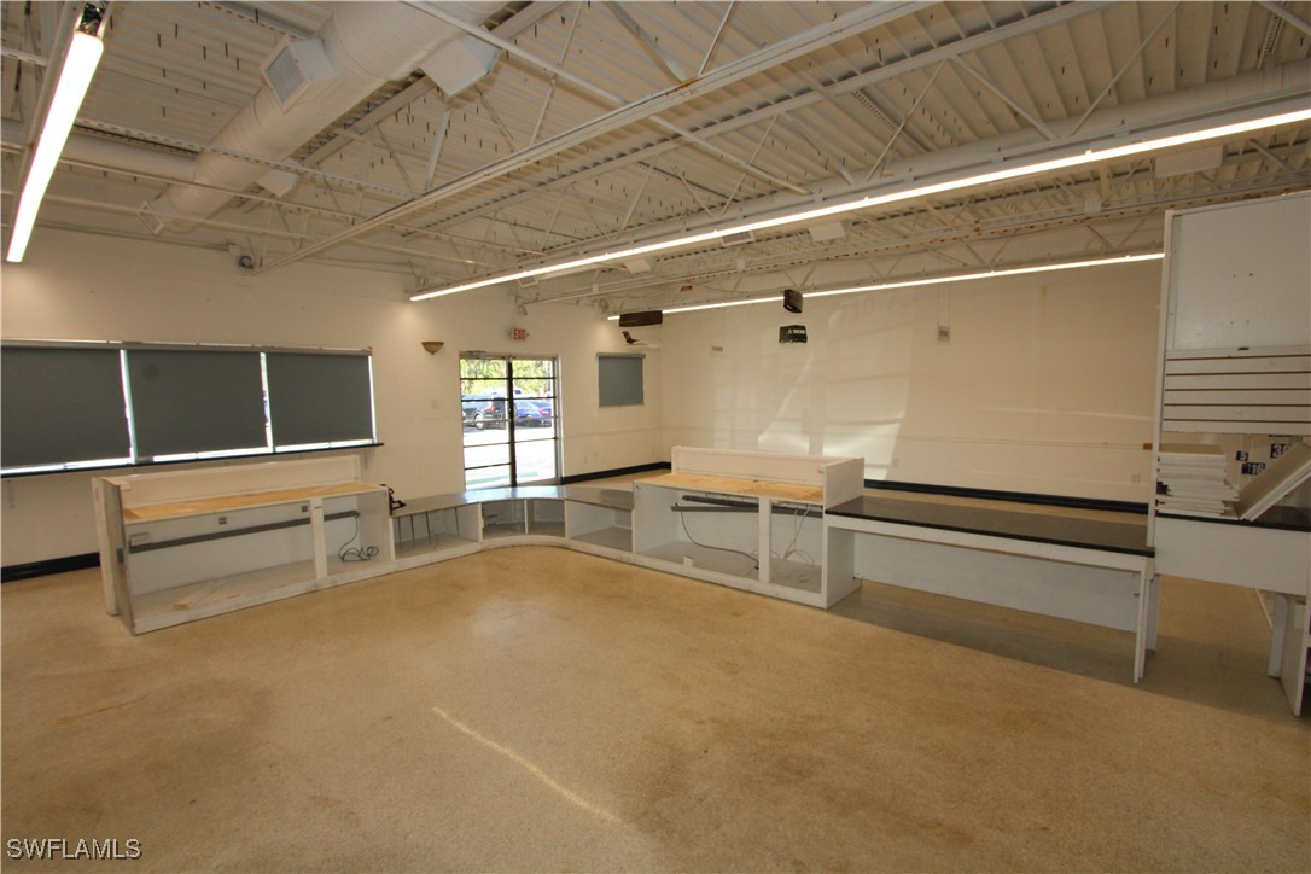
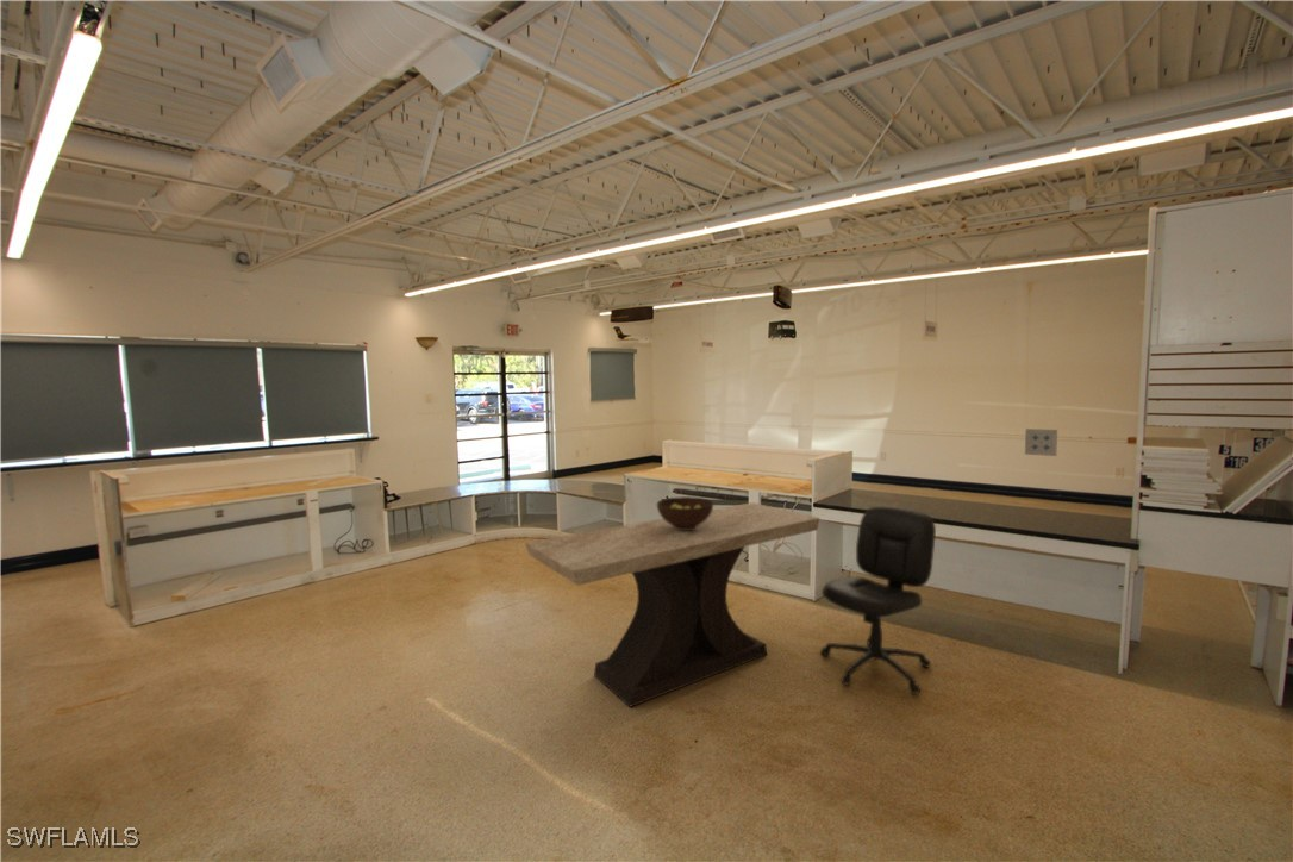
+ wall art [1024,427,1058,457]
+ table [524,501,822,708]
+ chair [819,505,937,695]
+ fruit bowl [656,495,714,530]
